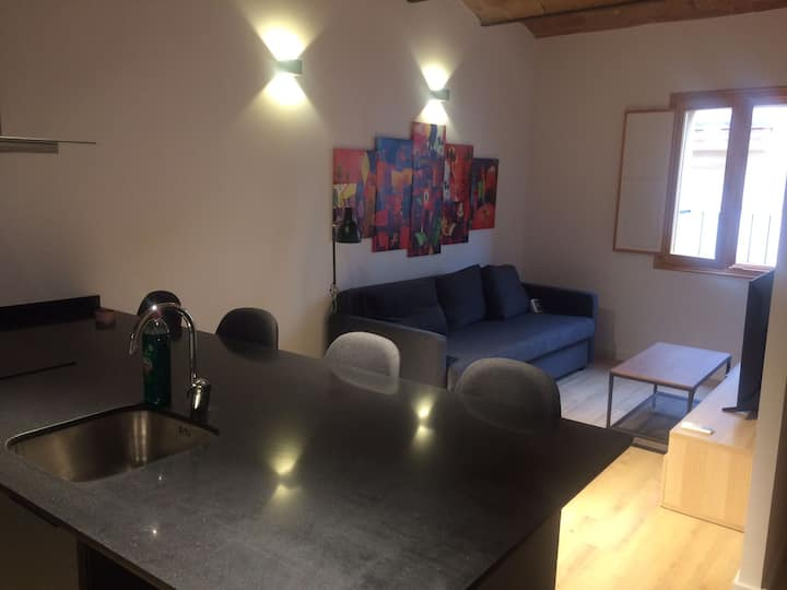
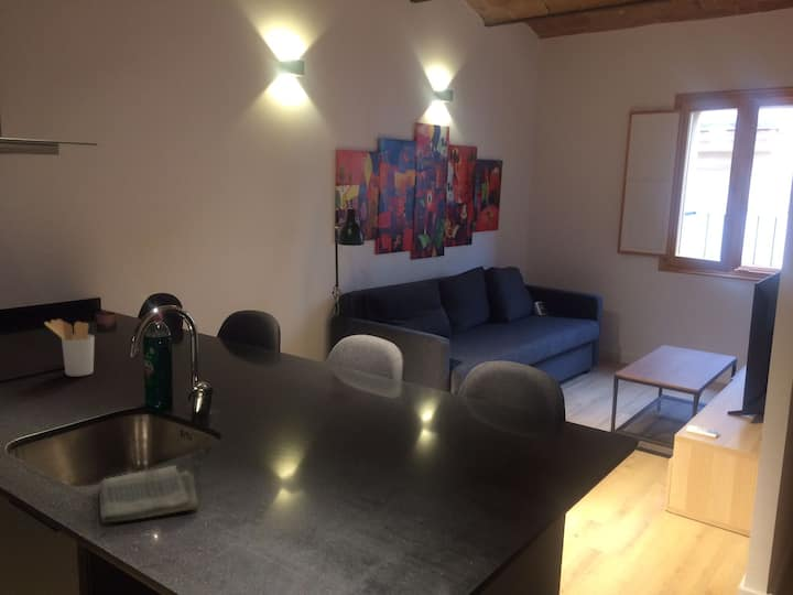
+ utensil holder [43,318,96,377]
+ dish towel [98,464,199,524]
